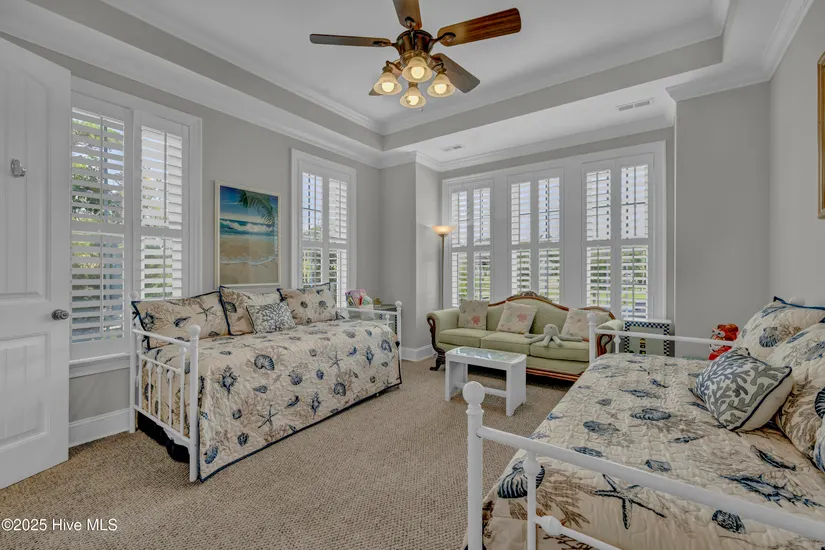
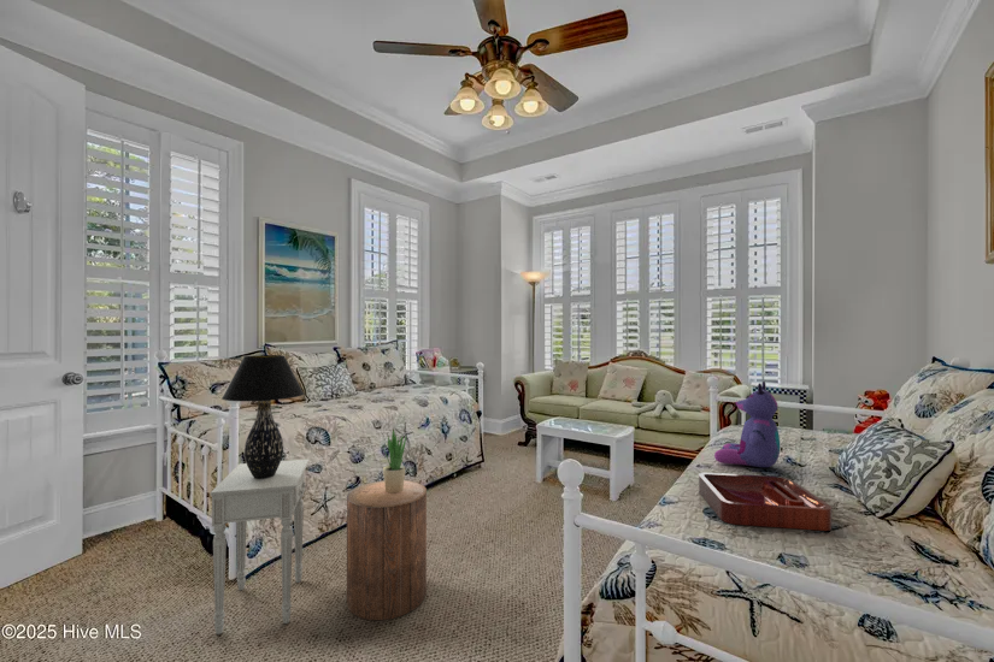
+ table lamp [220,354,305,479]
+ decorative tray [698,472,833,532]
+ toy [713,380,781,468]
+ nightstand [210,457,311,636]
+ stool [346,479,428,621]
+ potted plant [381,427,407,493]
